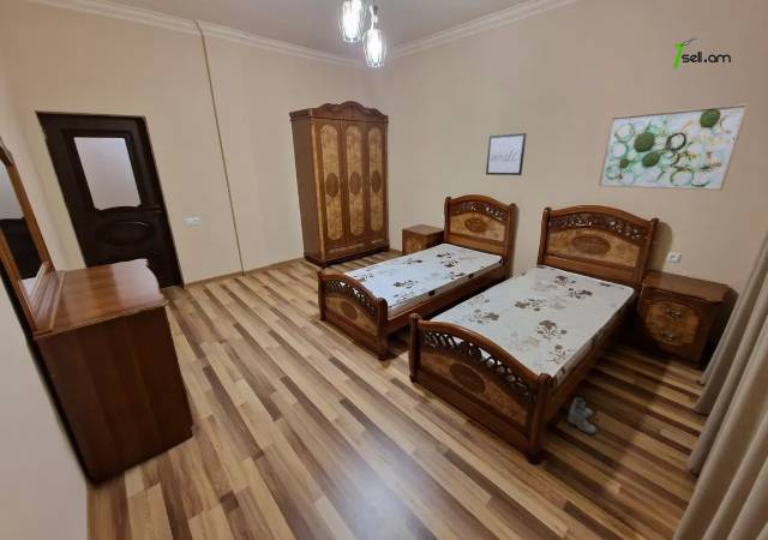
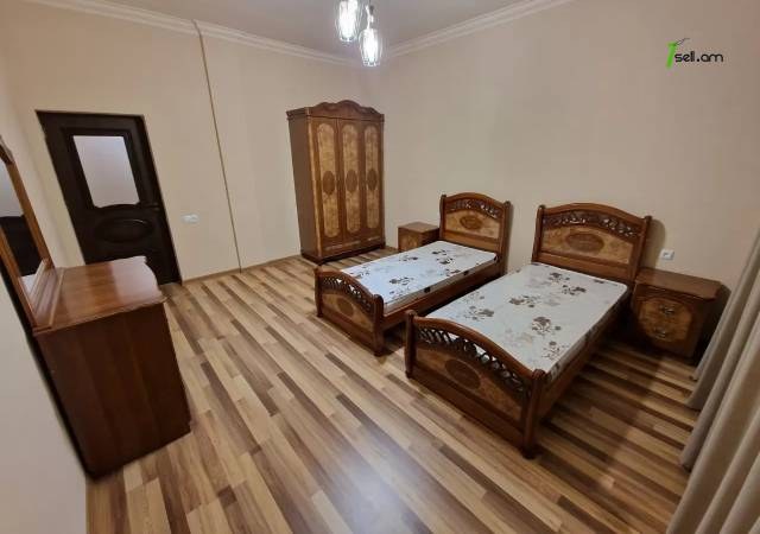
- boots [566,397,598,436]
- wall art [598,102,750,192]
- wall art [485,132,527,176]
